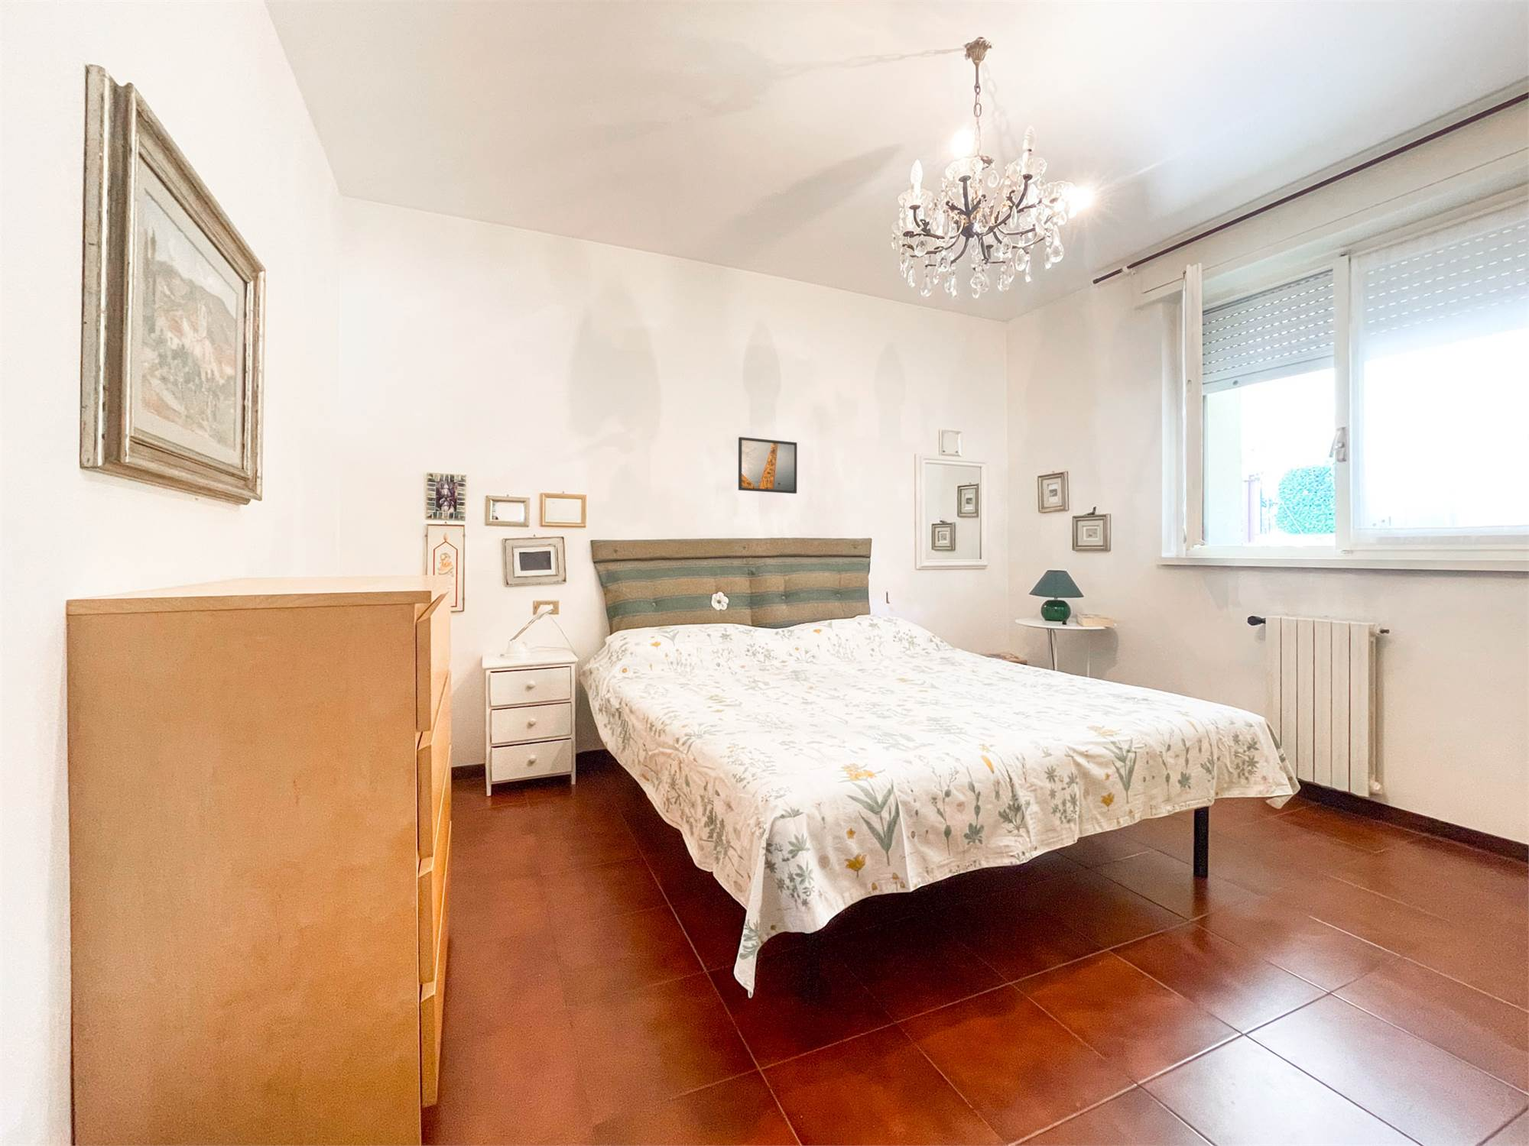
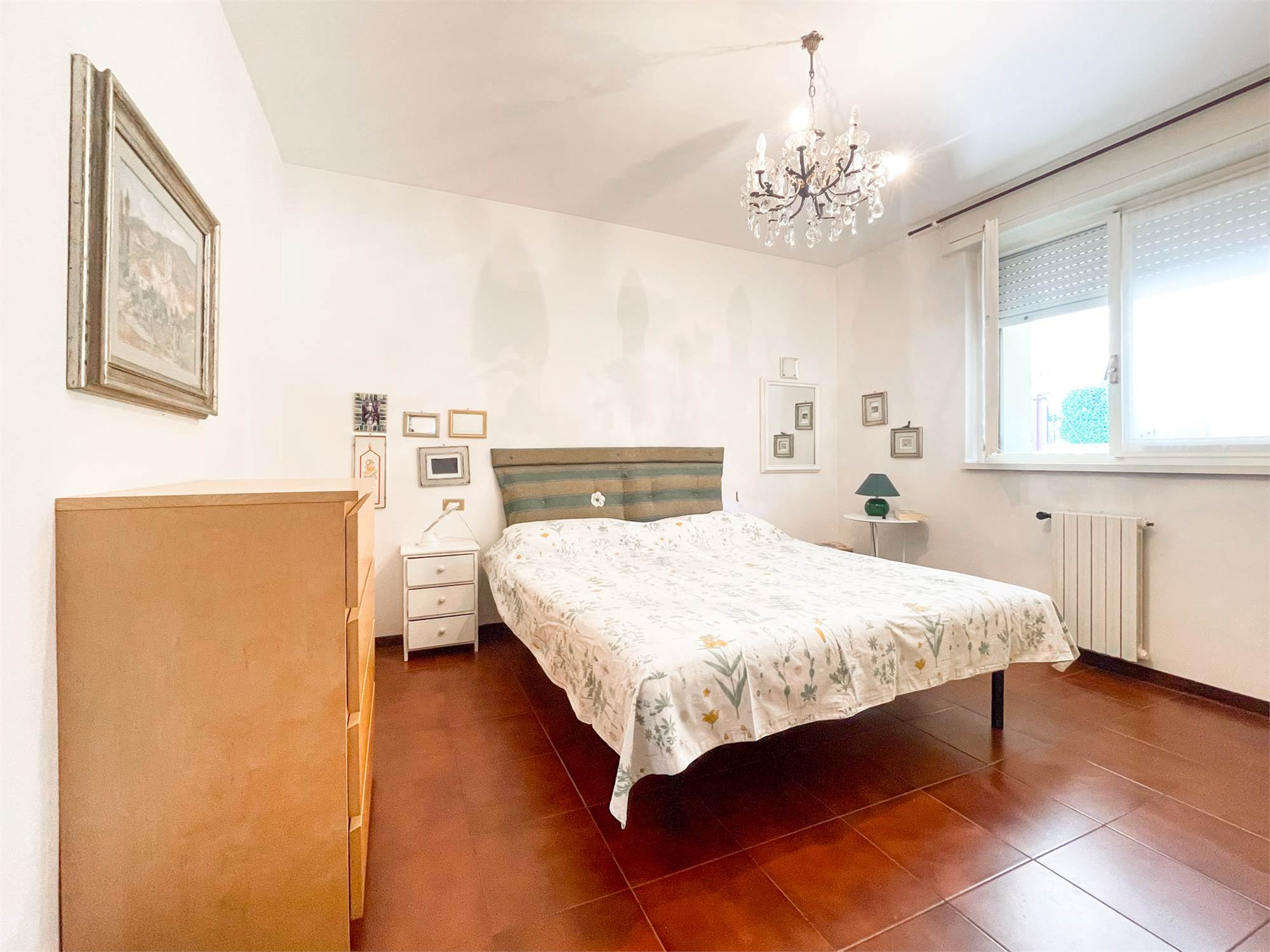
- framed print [738,436,798,495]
